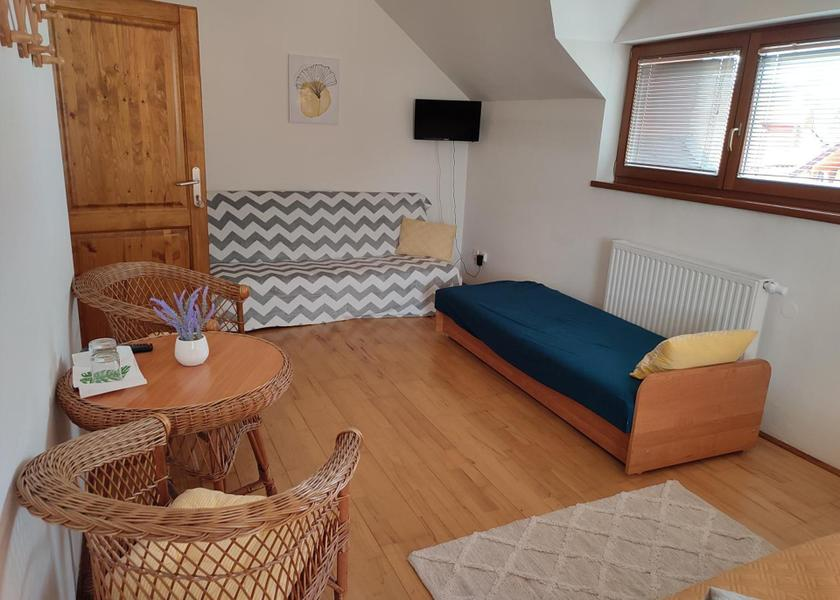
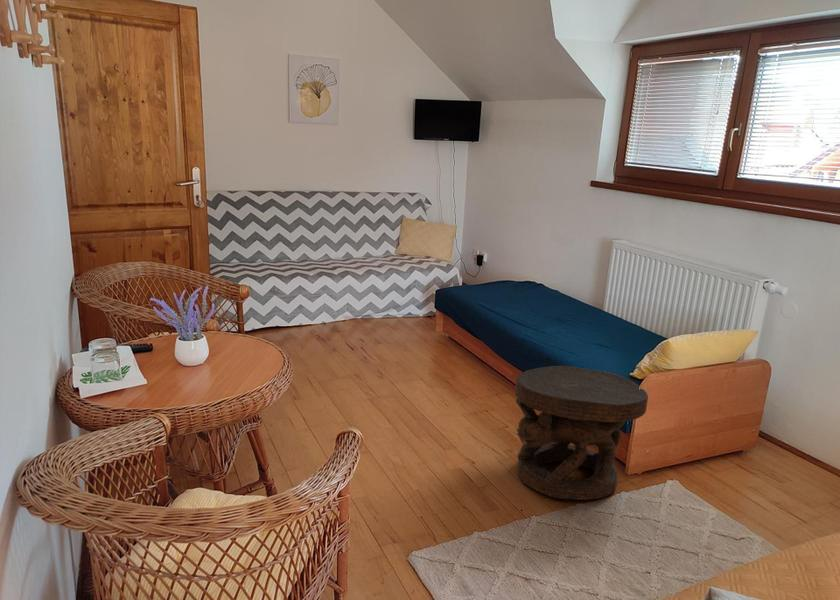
+ side table [514,365,649,501]
